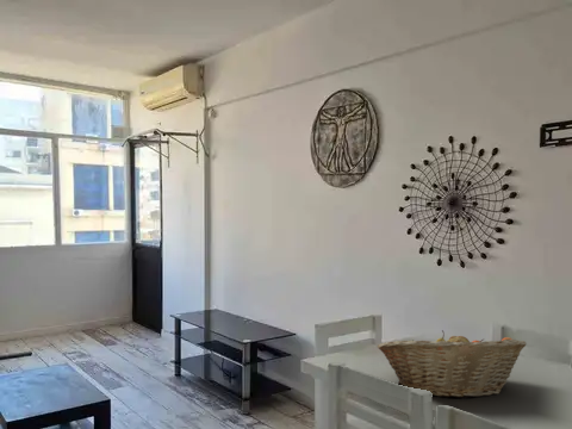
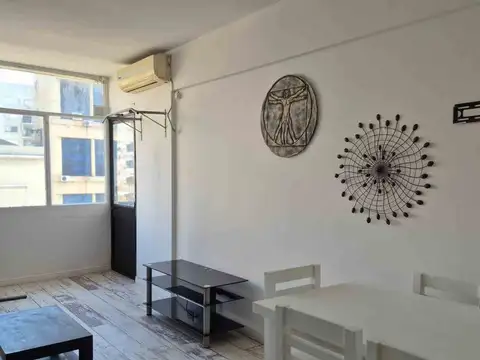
- fruit basket [377,329,528,399]
